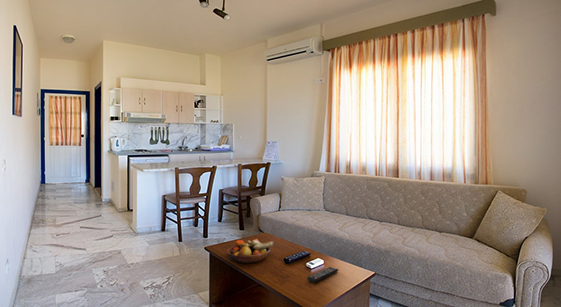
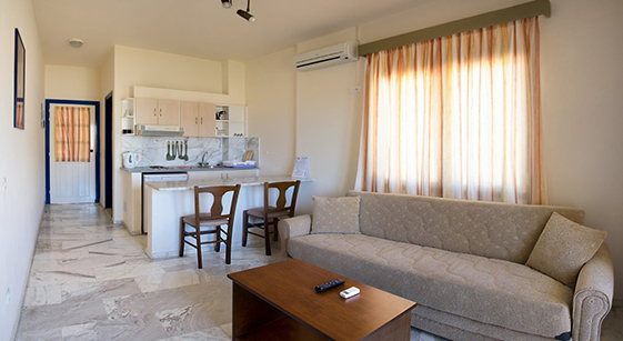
- remote control [306,266,339,283]
- fruit bowl [226,238,275,264]
